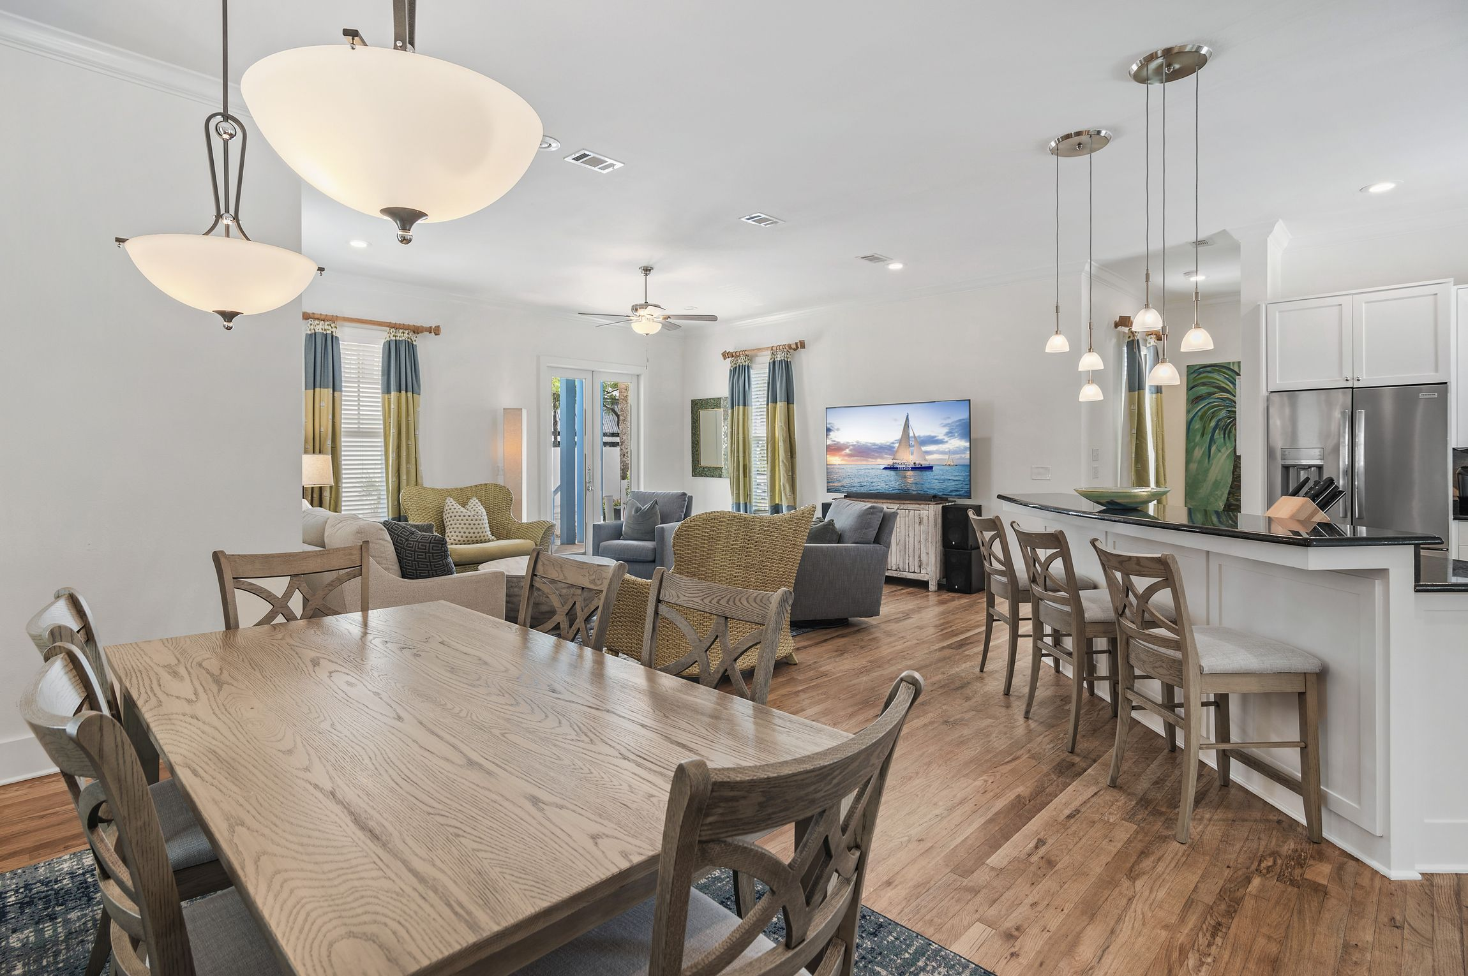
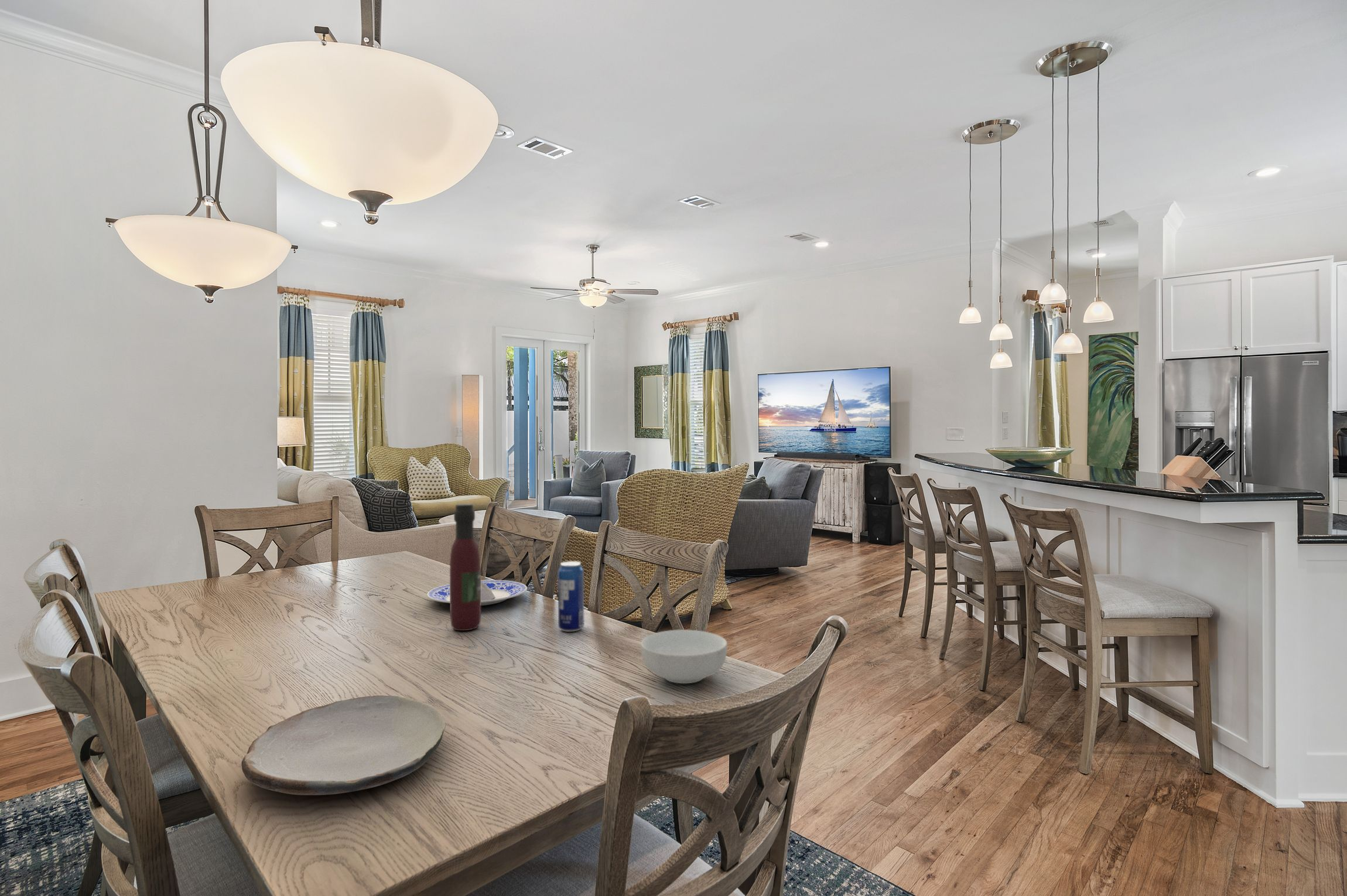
+ beverage can [557,560,584,632]
+ cereal bowl [640,629,728,684]
+ wine bottle [449,503,481,631]
+ plate [241,695,446,796]
+ plate [426,579,528,606]
